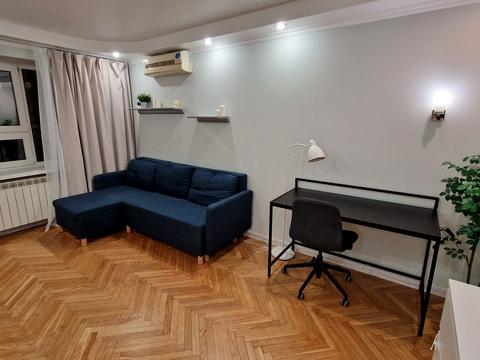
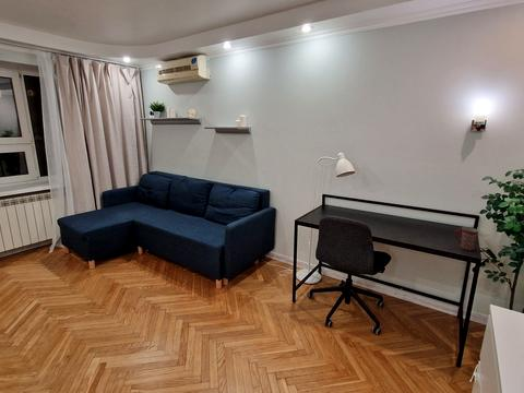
+ mug [453,226,479,251]
